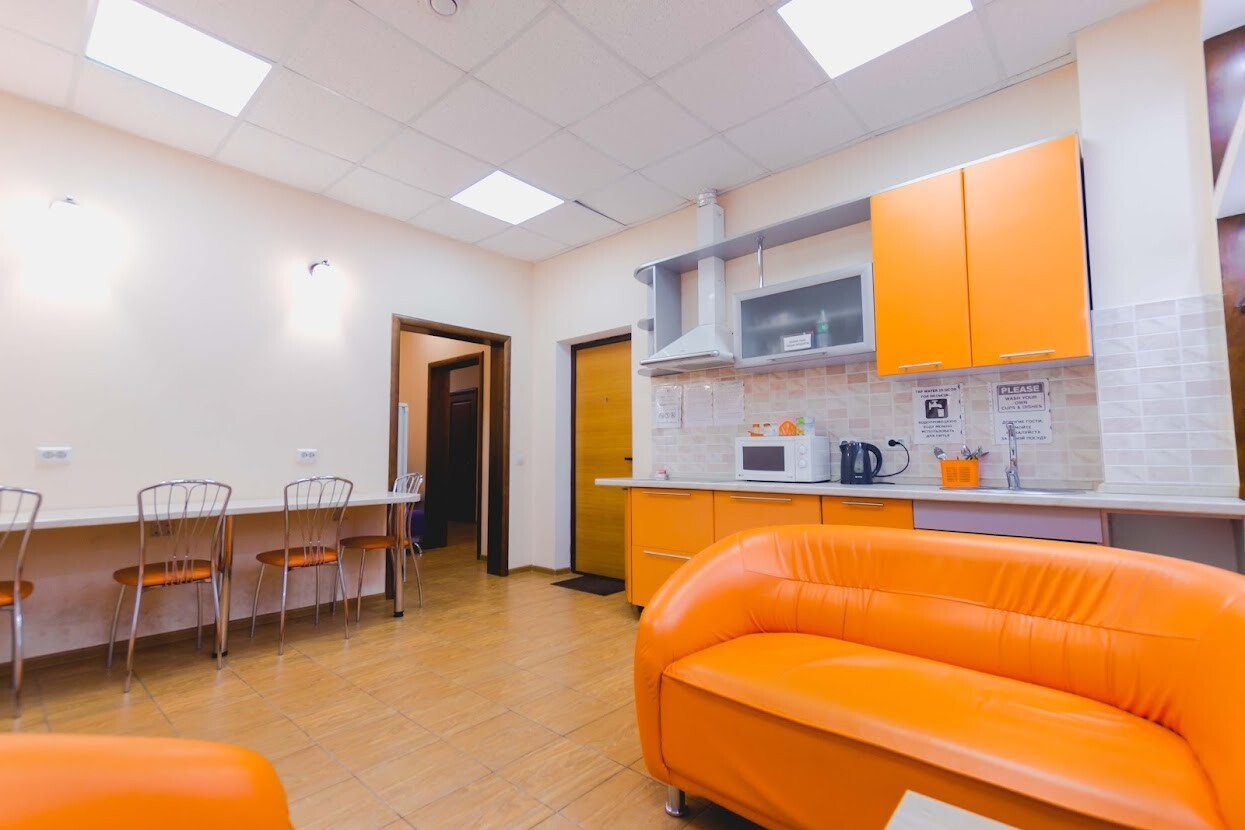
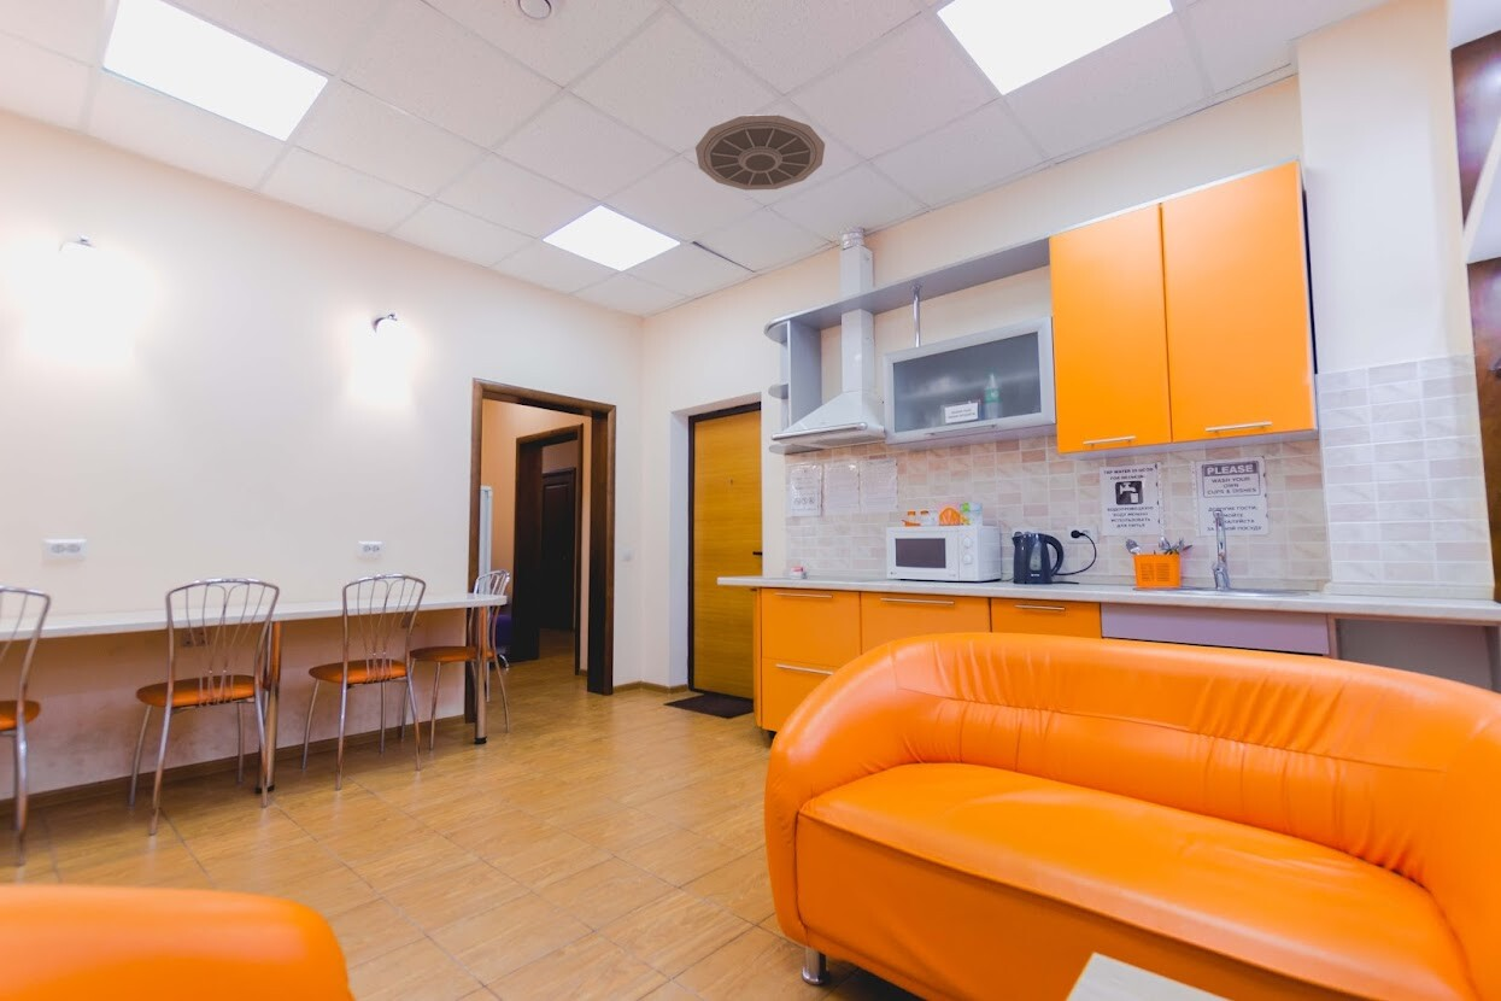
+ ceiling vent [694,113,826,192]
